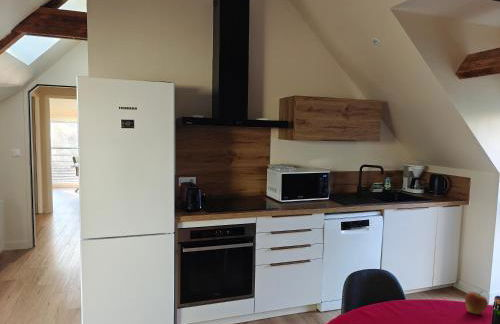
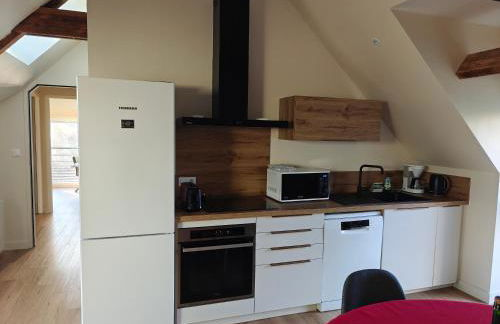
- apple [464,290,489,315]
